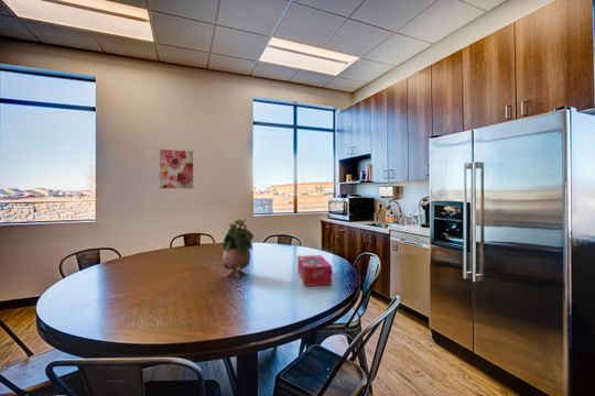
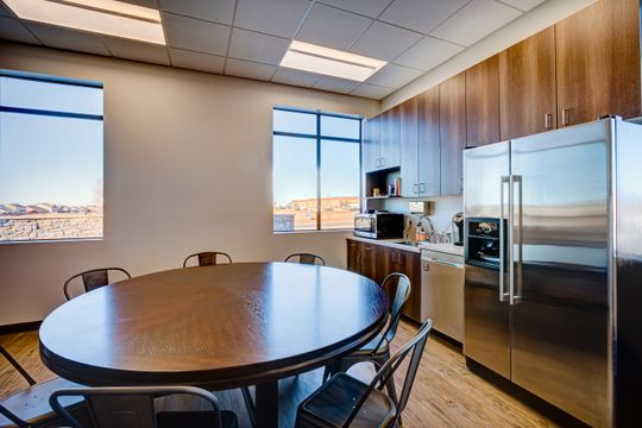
- tissue box [296,254,333,287]
- potted plant [221,217,255,279]
- wall art [159,148,194,190]
